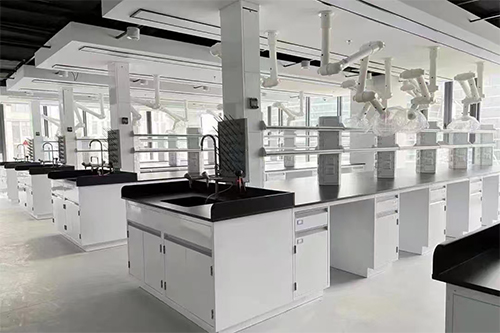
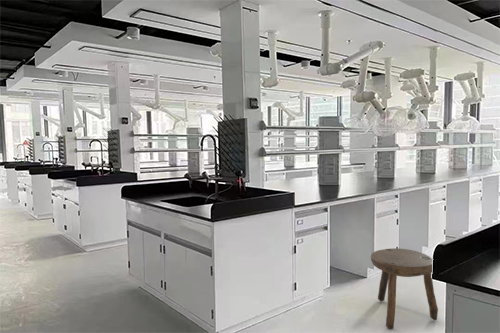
+ stool [370,247,439,330]
